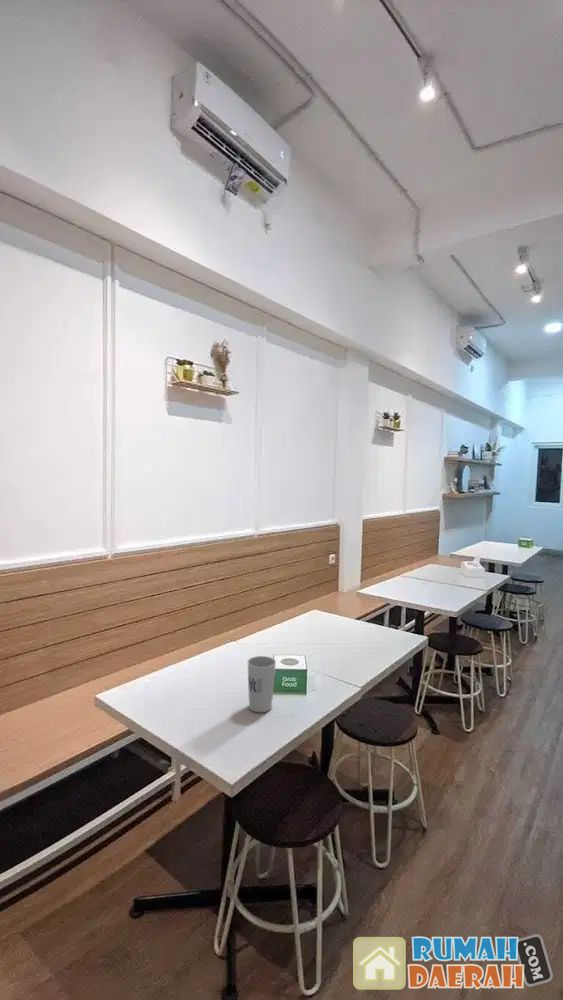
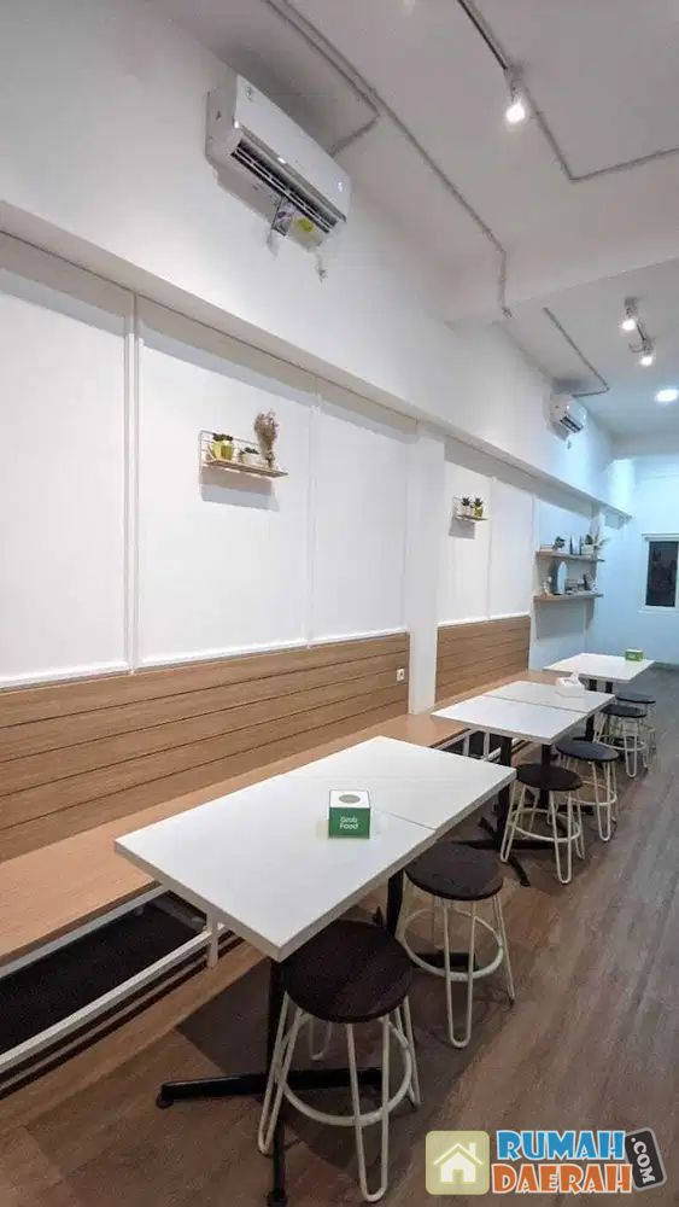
- cup [246,655,277,713]
